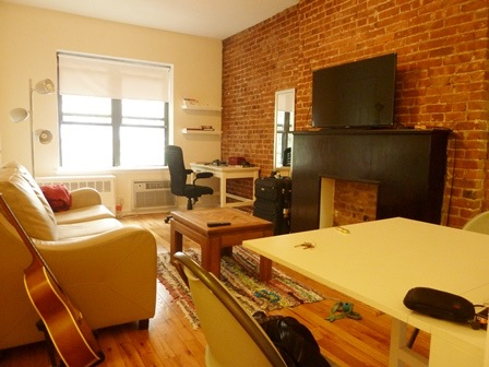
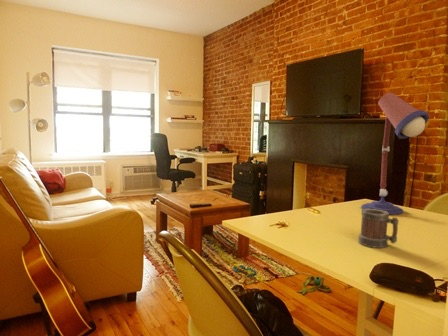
+ desk lamp [360,92,430,216]
+ mug [357,209,400,249]
